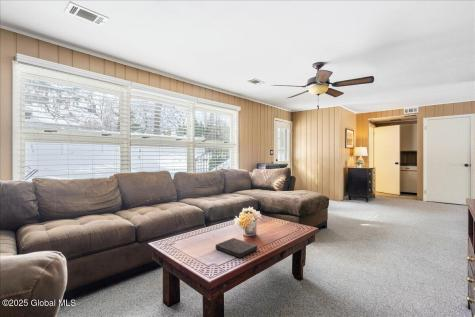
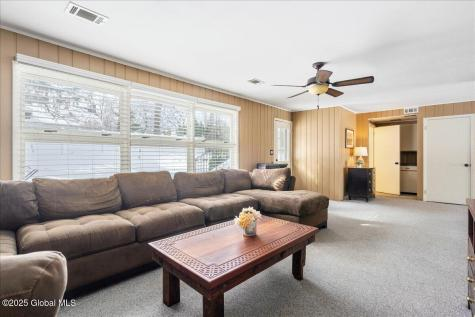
- book [215,237,258,259]
